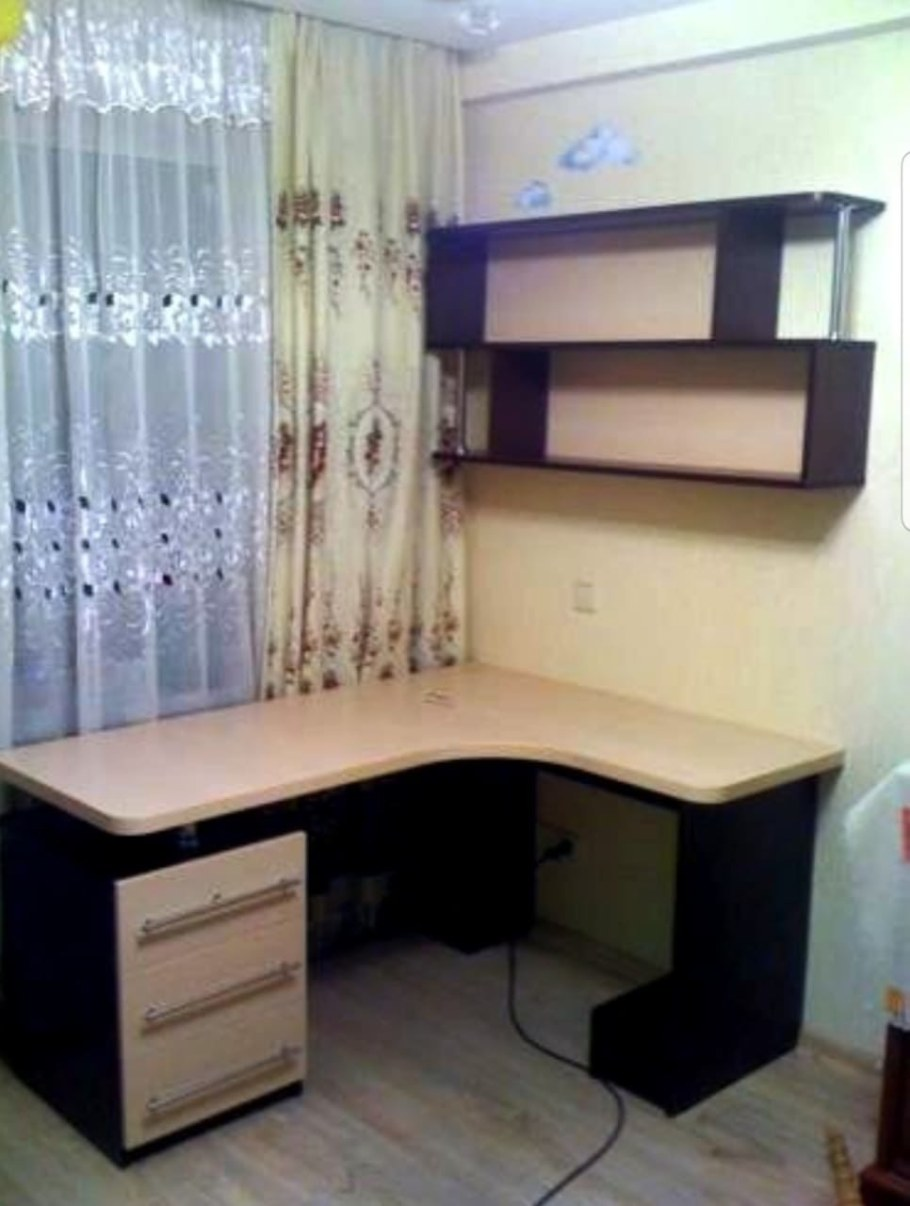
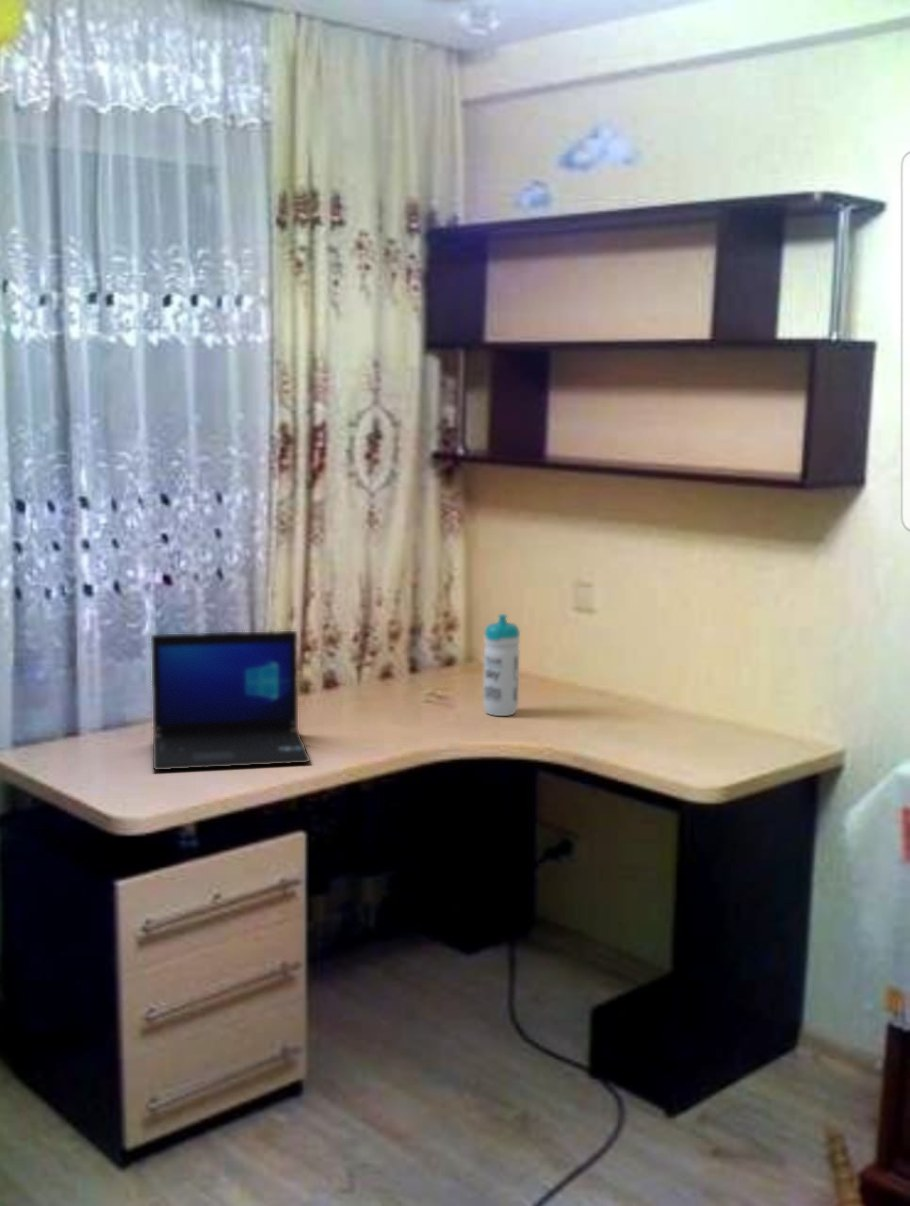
+ water bottle [482,613,521,717]
+ laptop [150,630,311,771]
